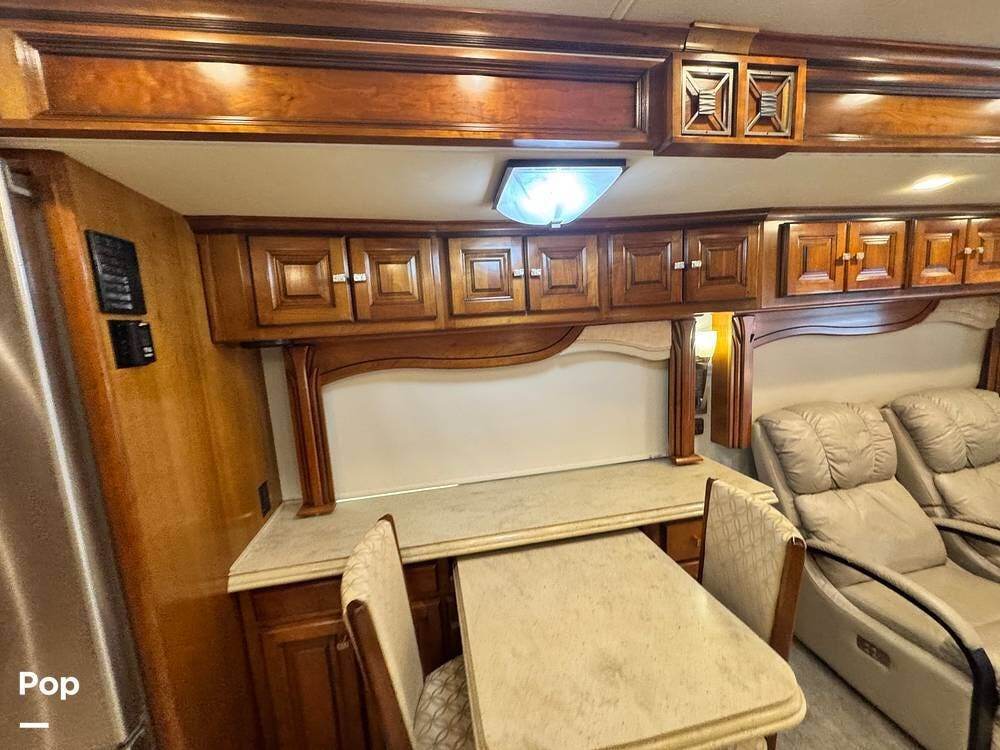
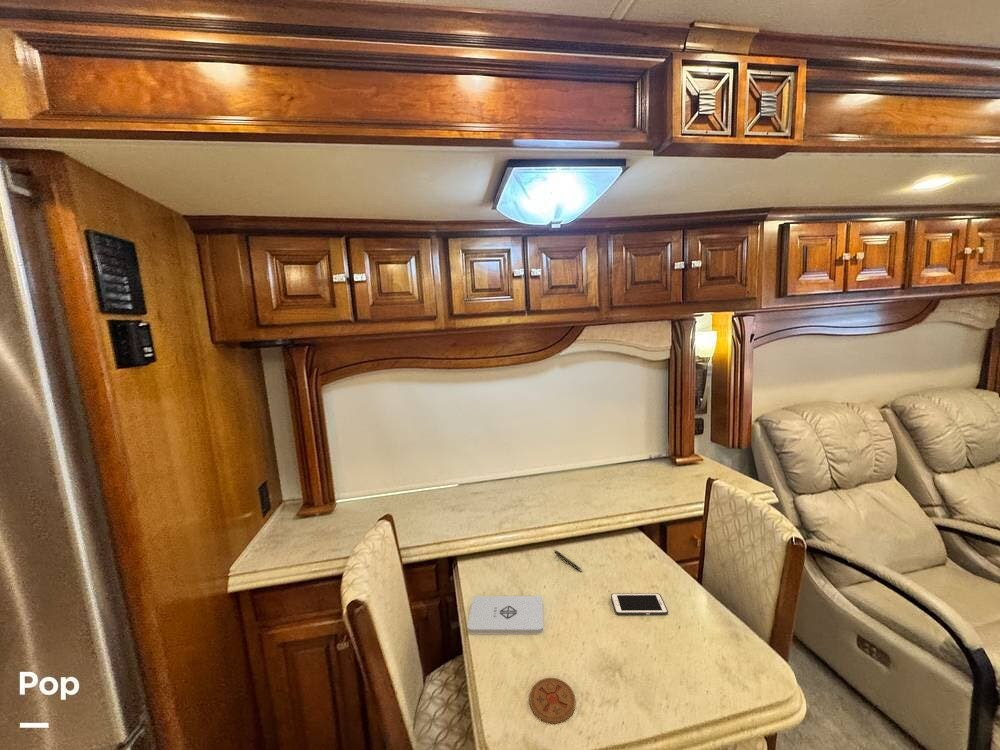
+ cell phone [610,592,669,616]
+ notepad [466,595,545,635]
+ pen [553,549,584,573]
+ coaster [529,677,576,725]
